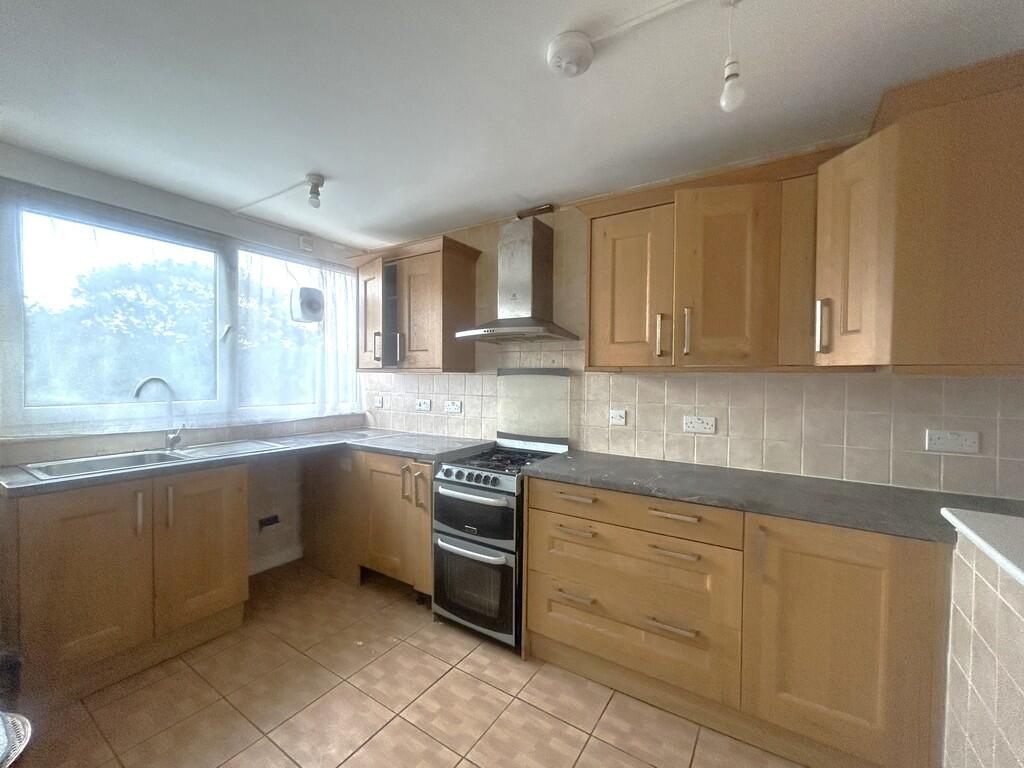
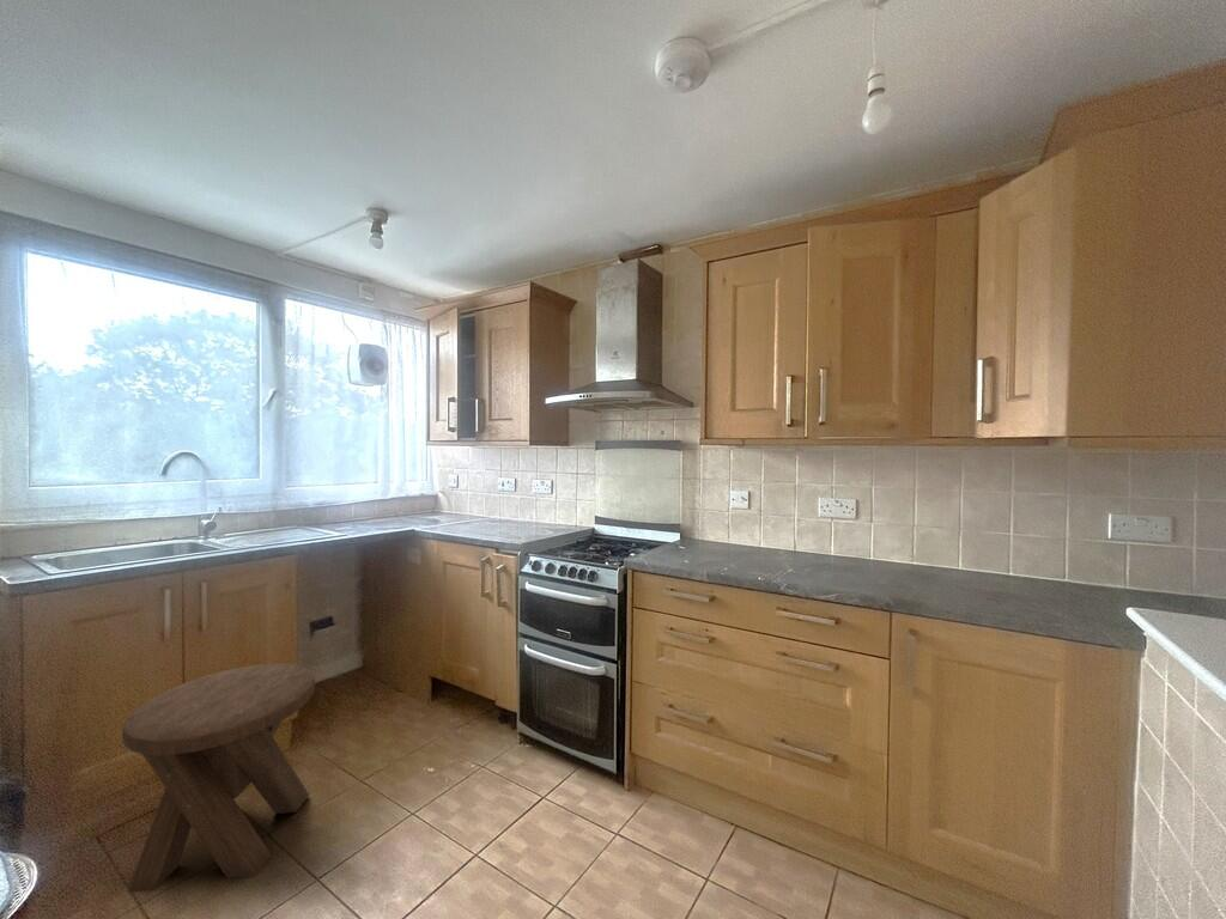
+ music stool [121,662,316,893]
